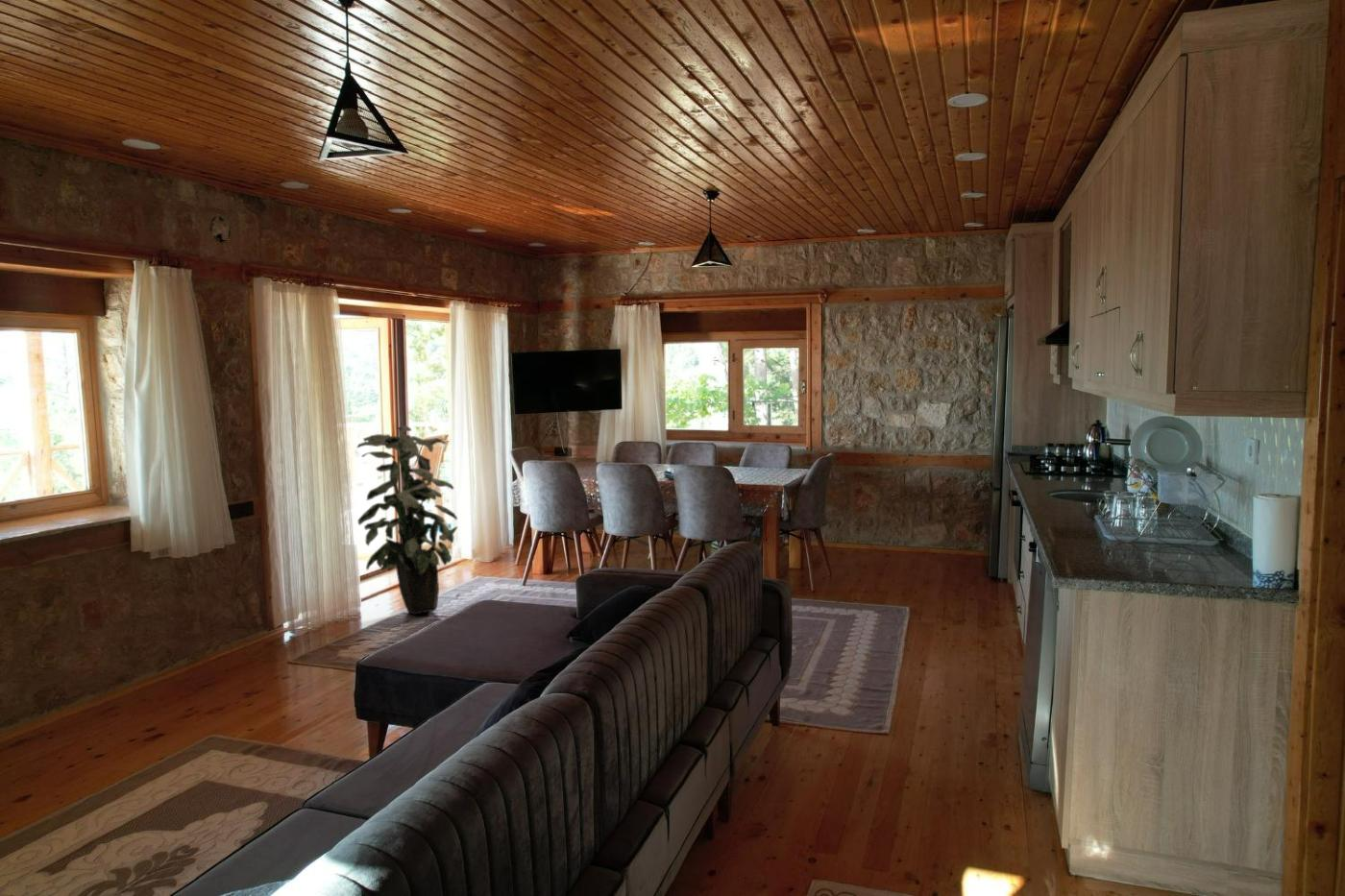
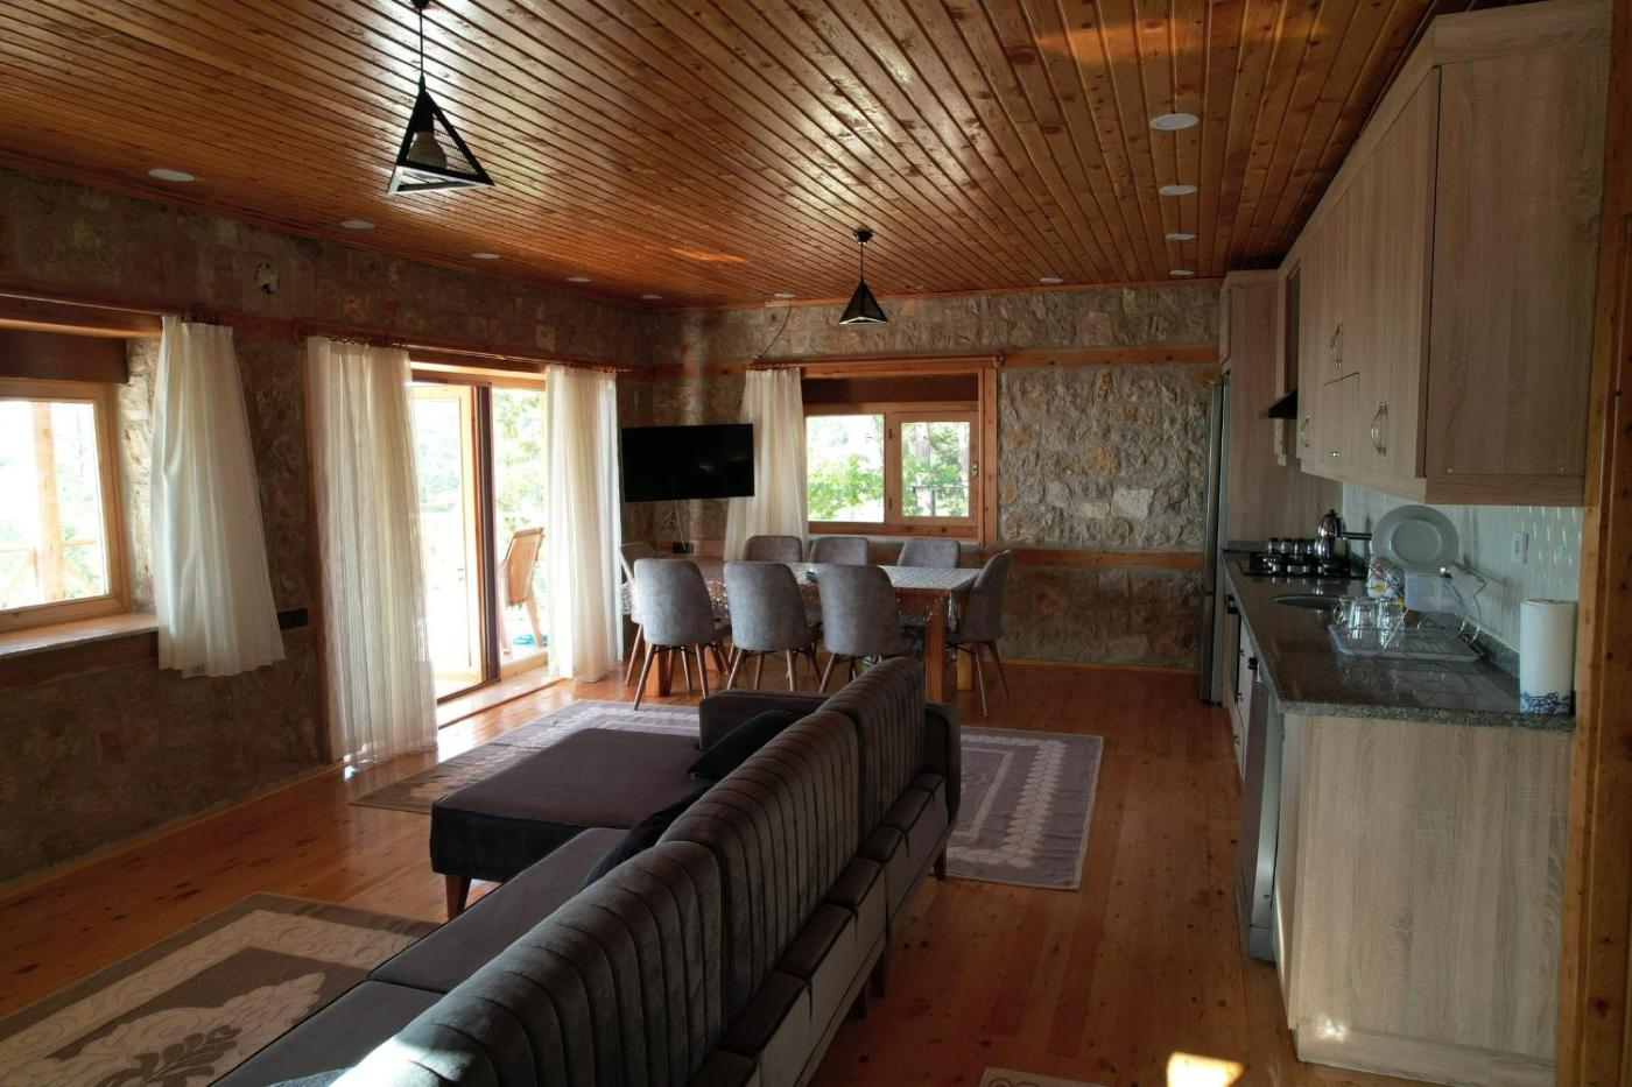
- indoor plant [355,424,458,616]
